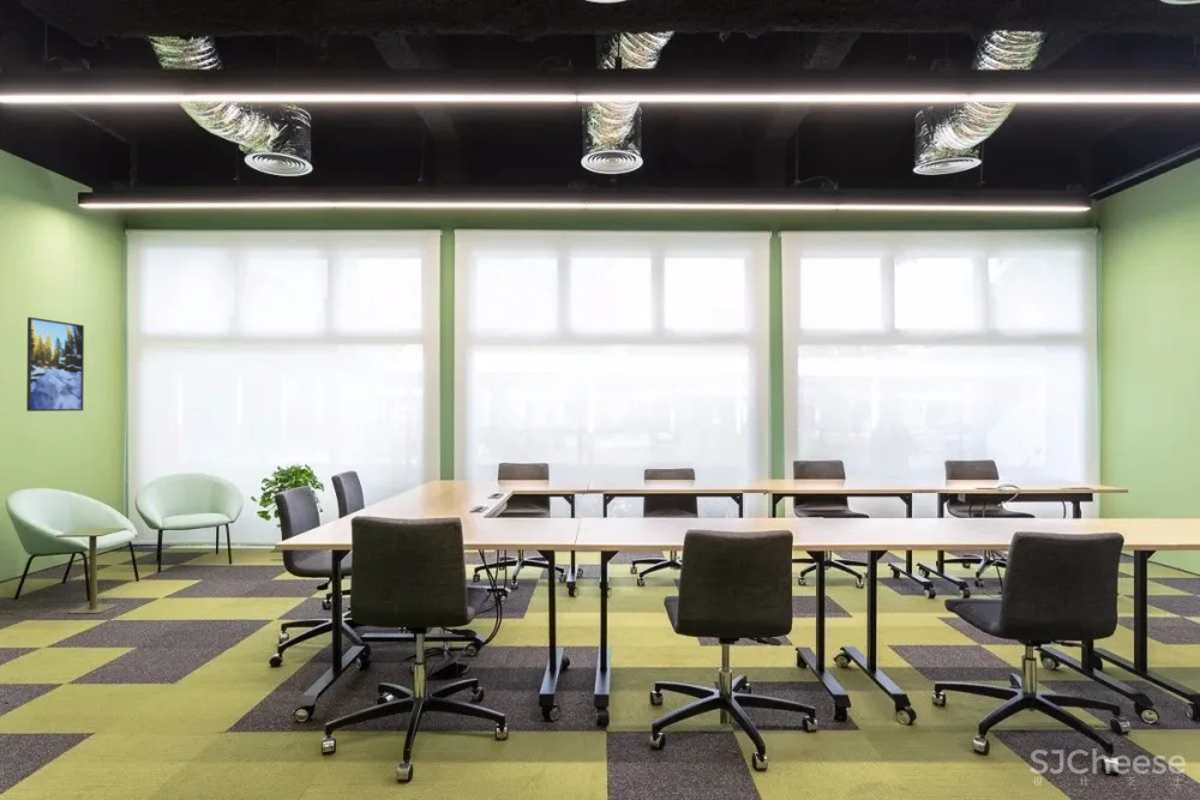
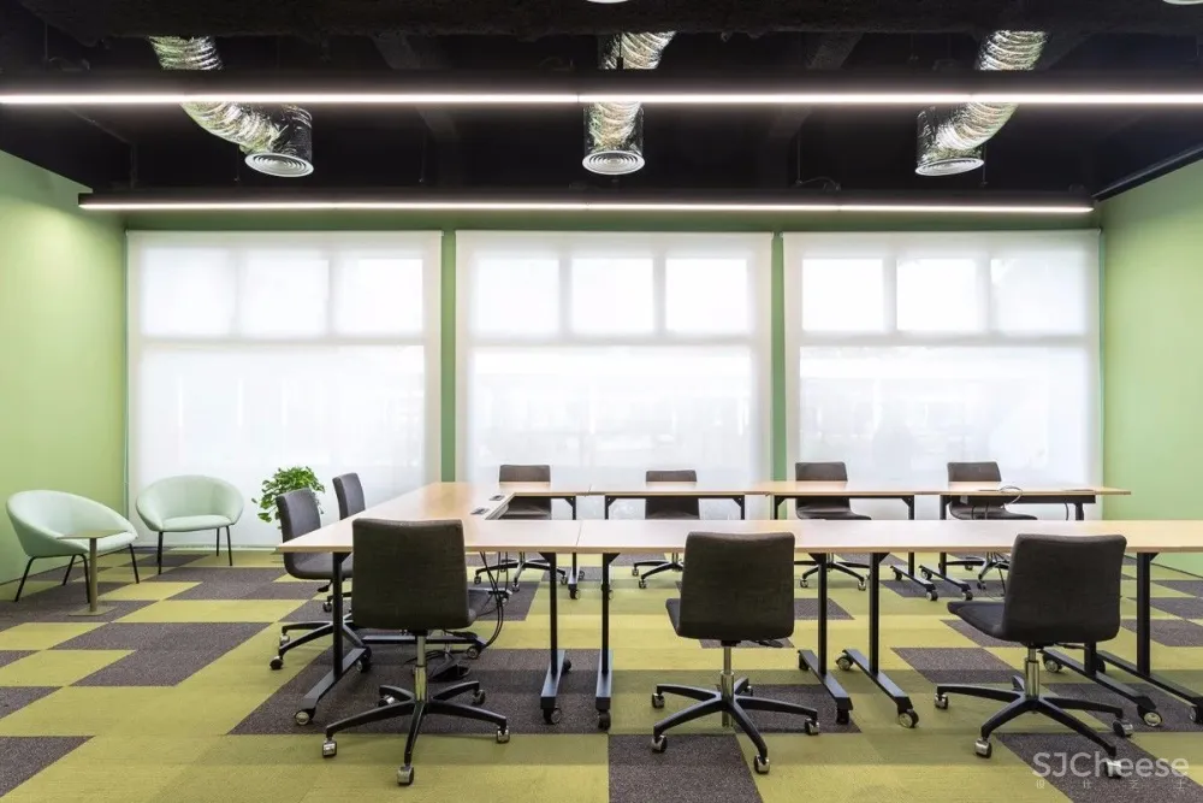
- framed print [25,315,85,413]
